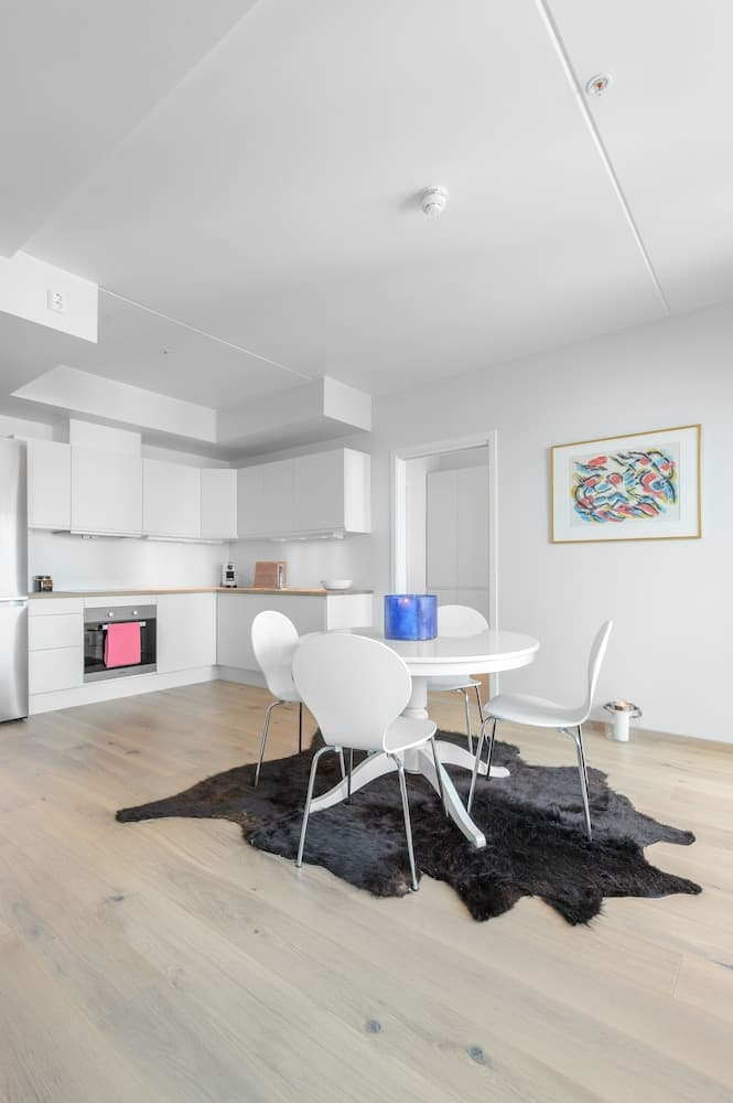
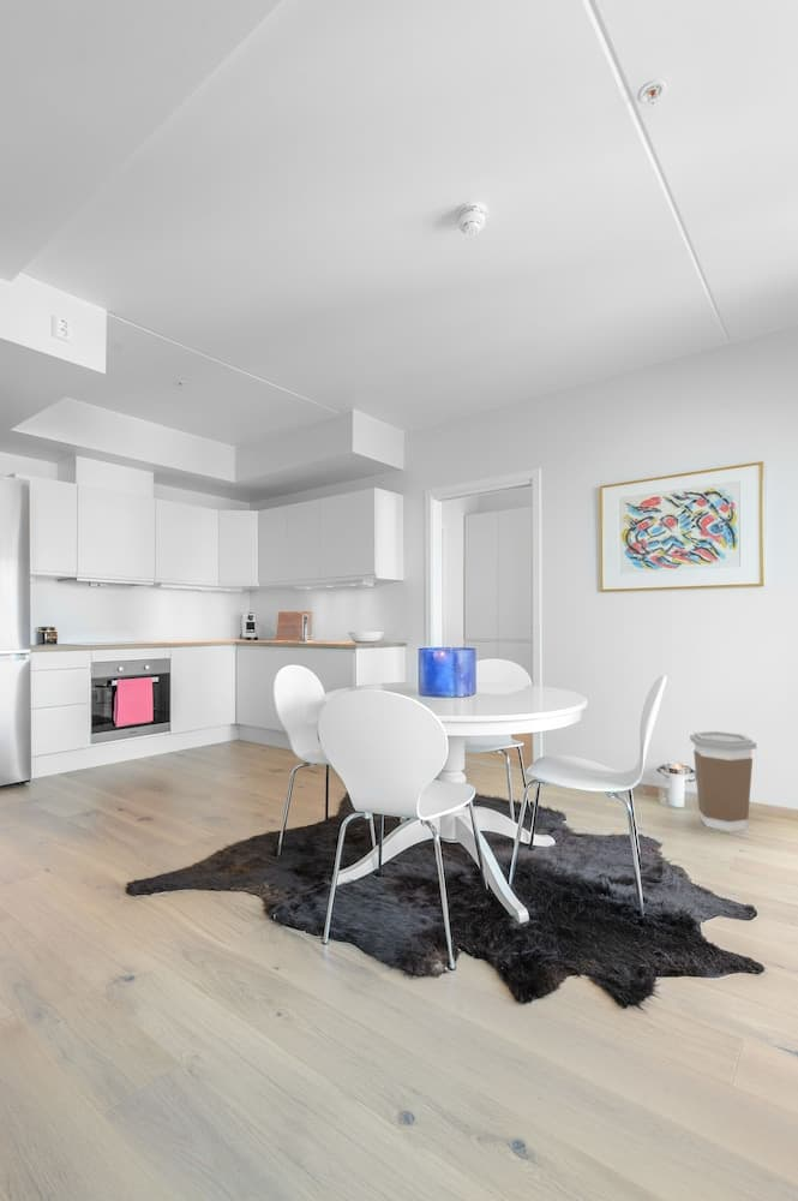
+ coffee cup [689,730,757,832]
